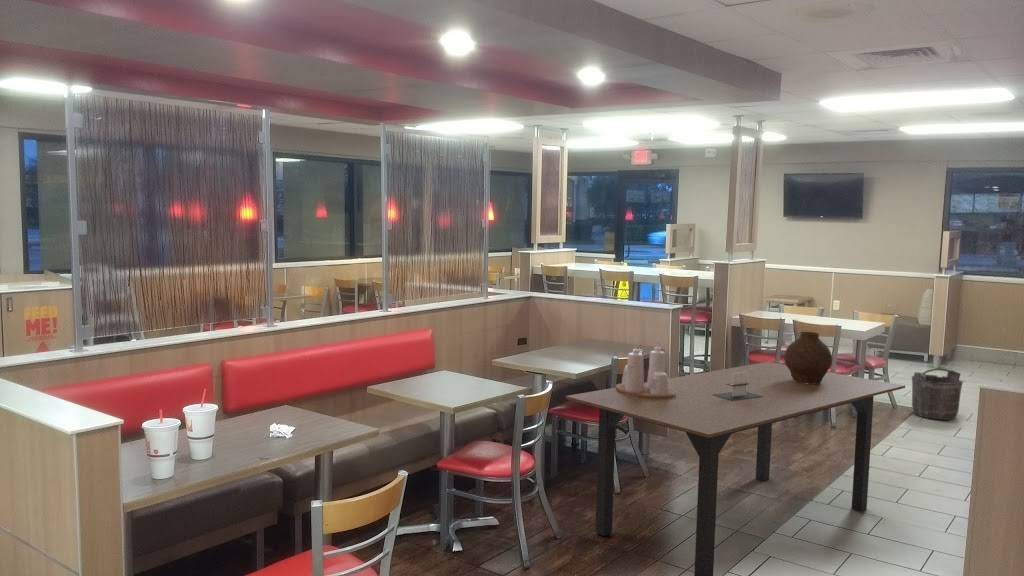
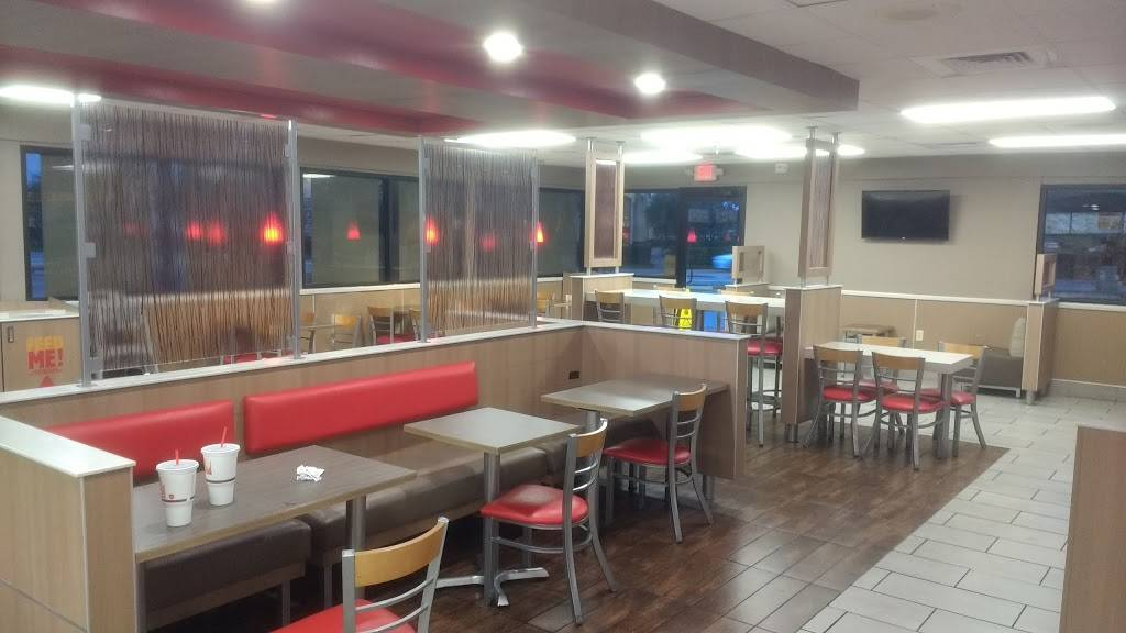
- dining table [565,361,906,576]
- vase [783,331,833,384]
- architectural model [712,372,762,400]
- bucket [911,367,963,421]
- condiment set [615,338,676,399]
